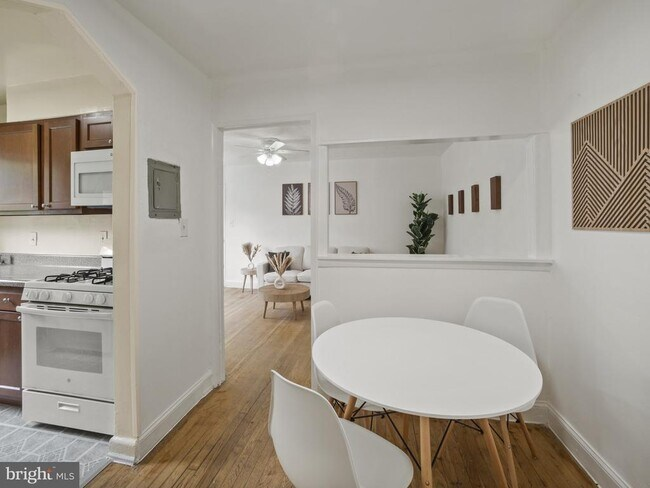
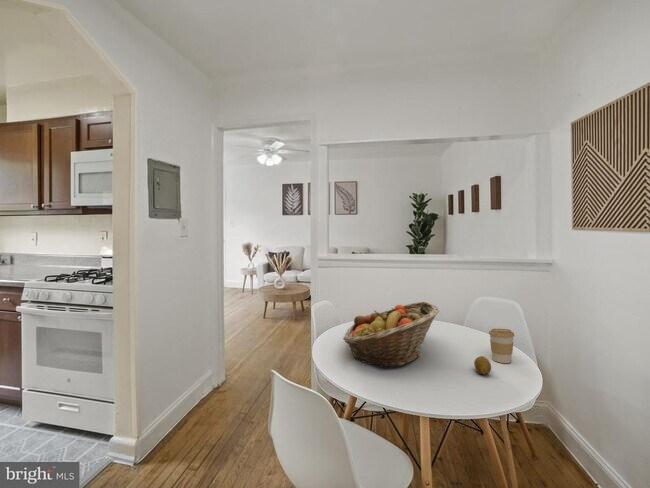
+ fruit [473,355,492,375]
+ coffee cup [488,328,515,364]
+ fruit basket [342,301,440,369]
